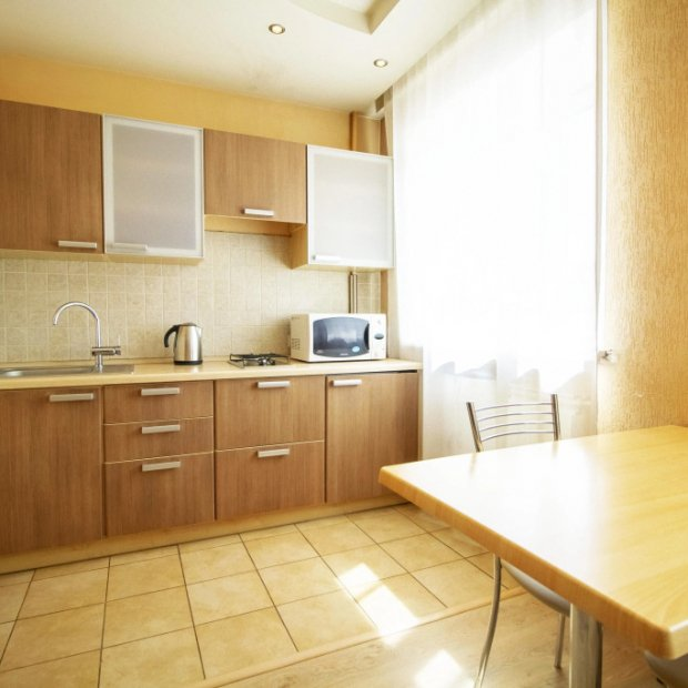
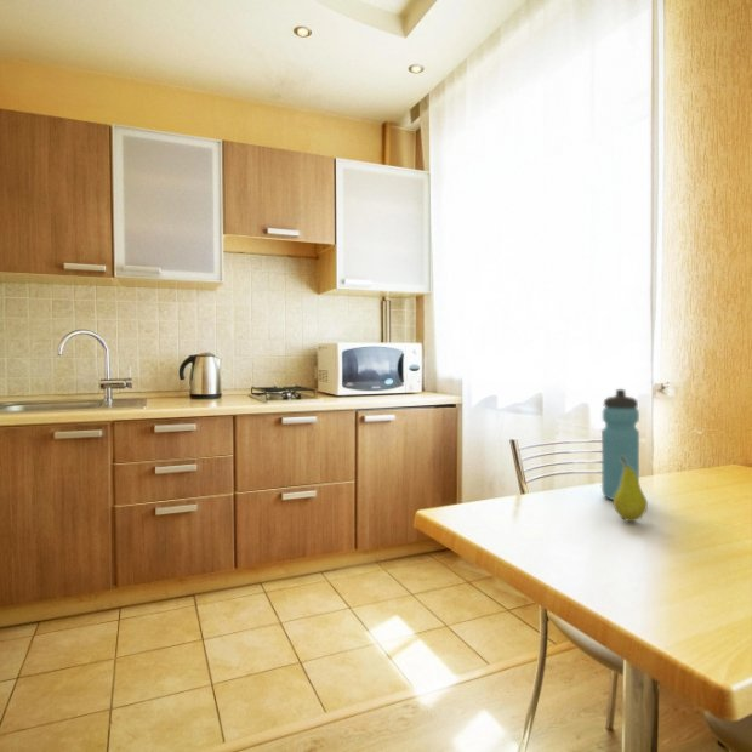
+ water bottle [600,388,640,501]
+ fruit [613,457,649,523]
